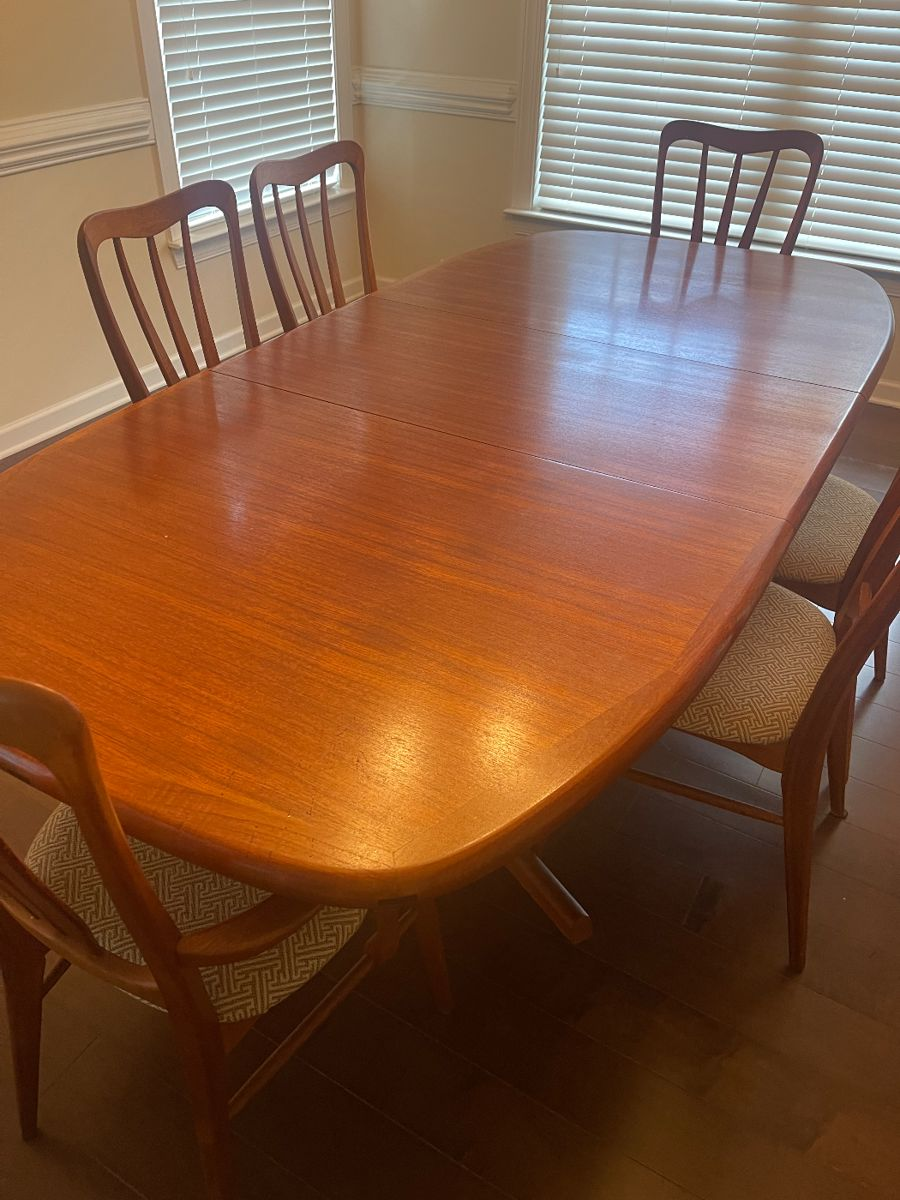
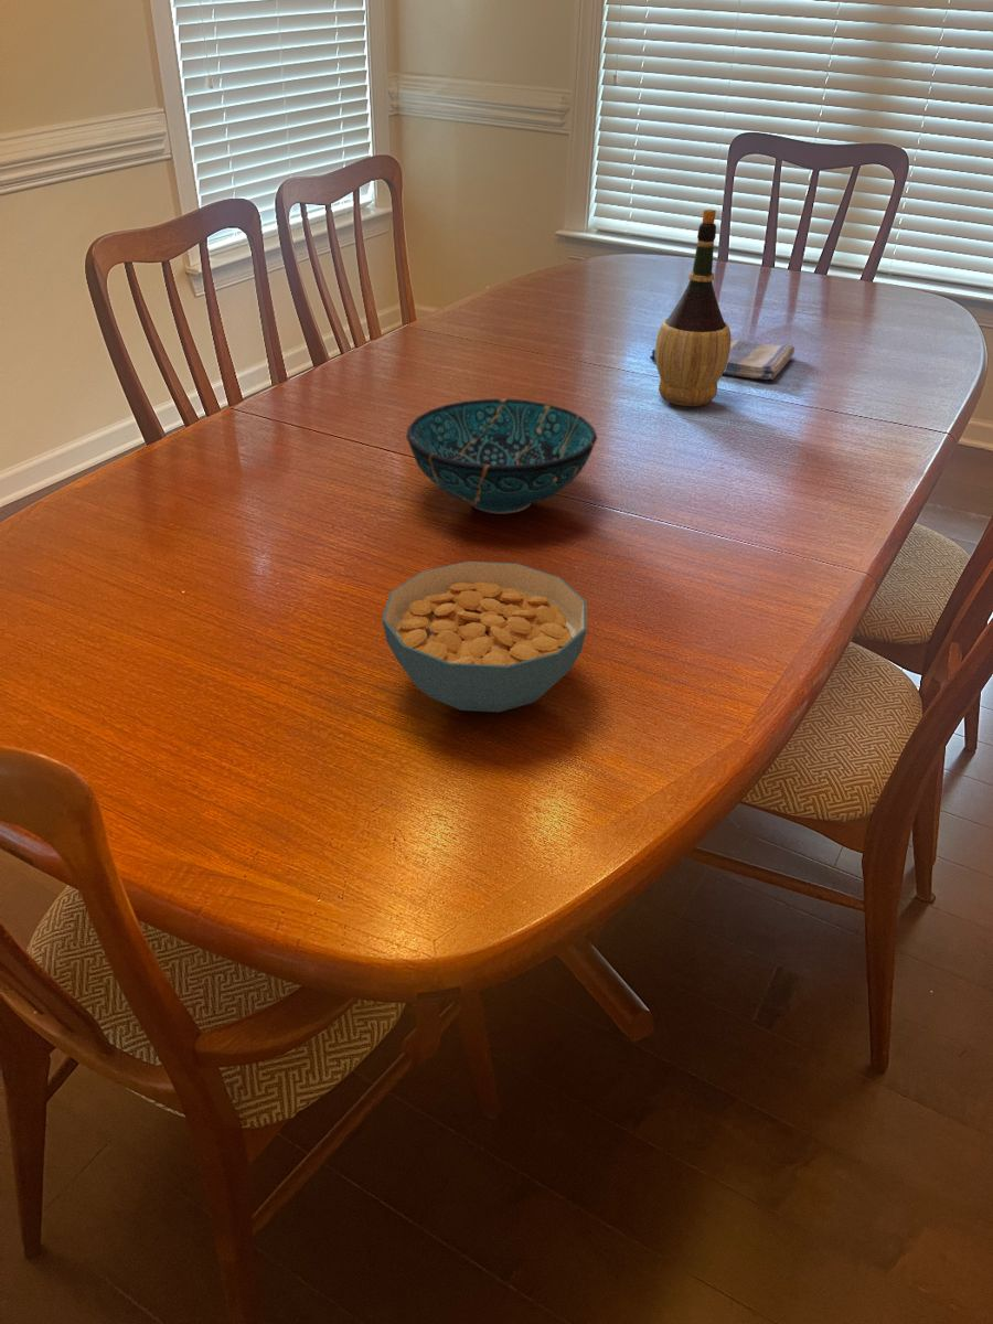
+ cereal bowl [382,560,588,713]
+ wine bottle [654,209,733,407]
+ decorative bowl [405,397,598,515]
+ dish towel [649,339,796,381]
